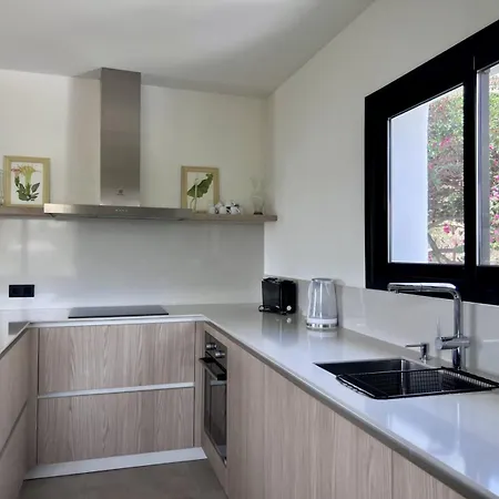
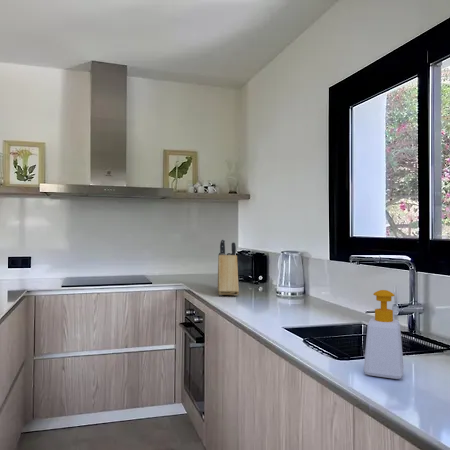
+ soap bottle [363,289,405,380]
+ knife block [217,238,240,297]
